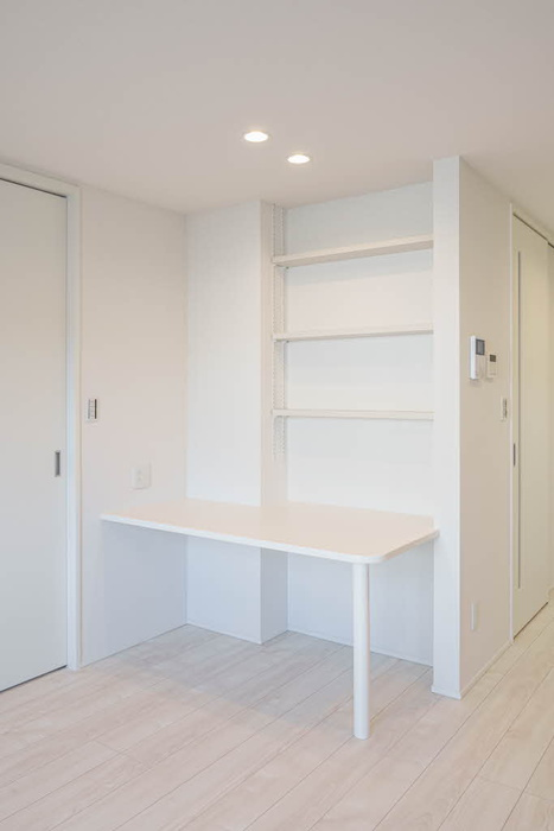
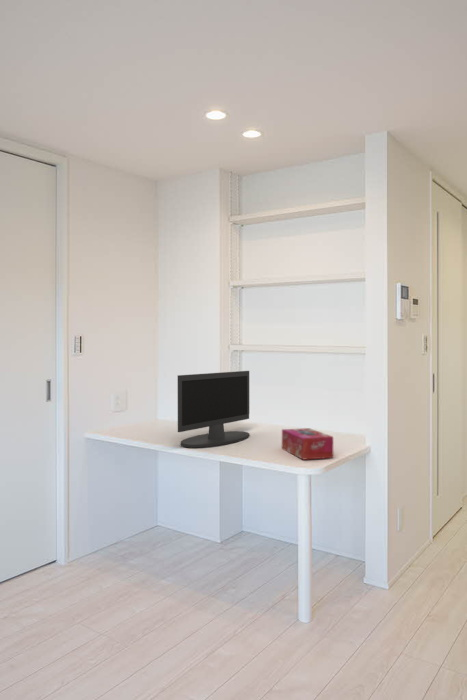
+ monitor [177,370,251,448]
+ tissue box [281,427,334,461]
